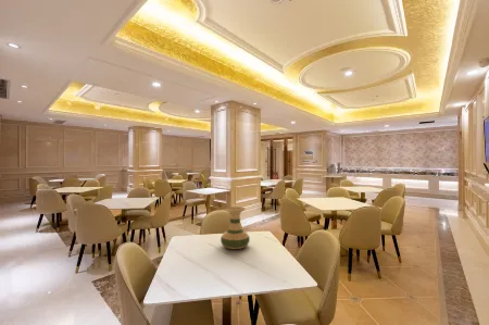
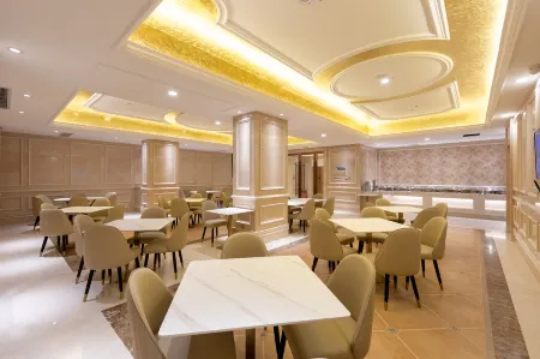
- vase [220,205,251,250]
